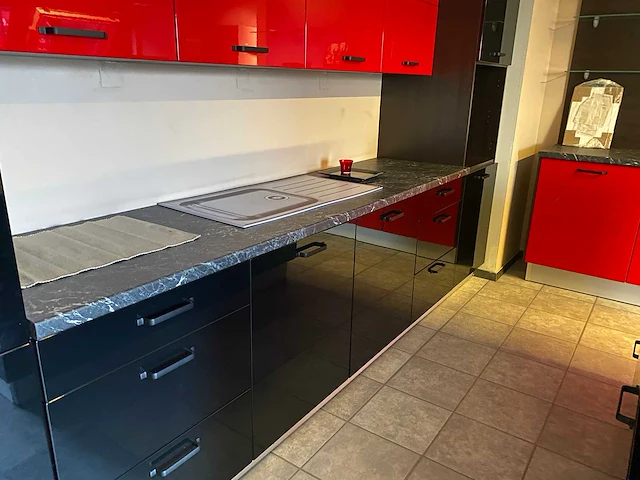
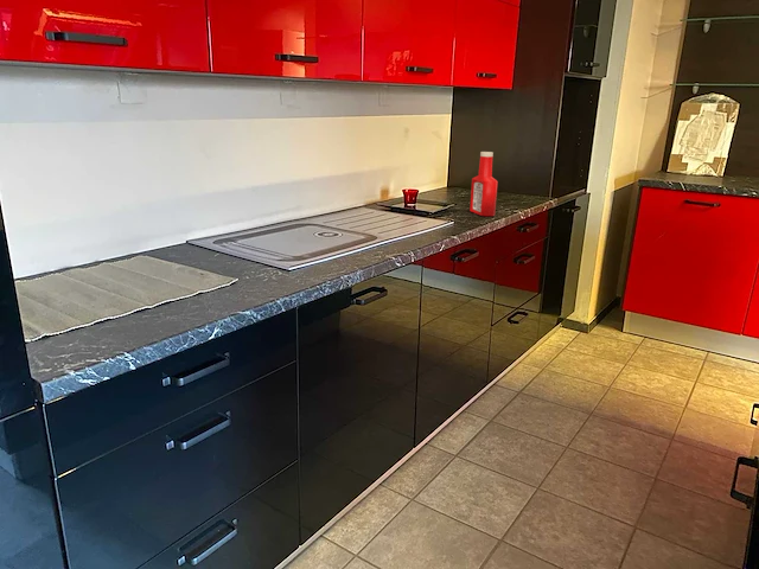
+ soap bottle [468,151,499,217]
